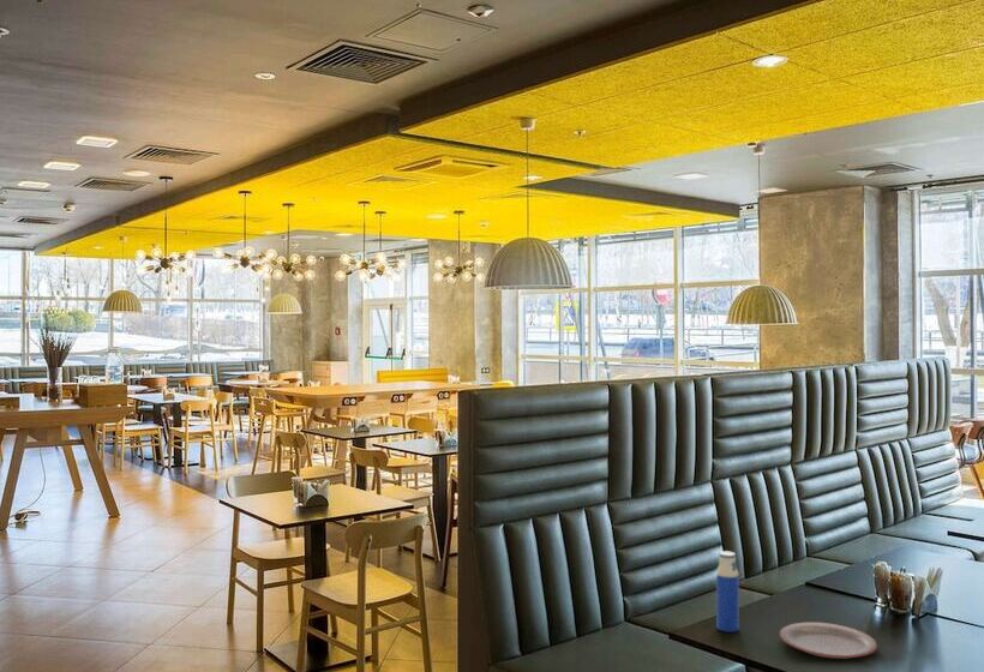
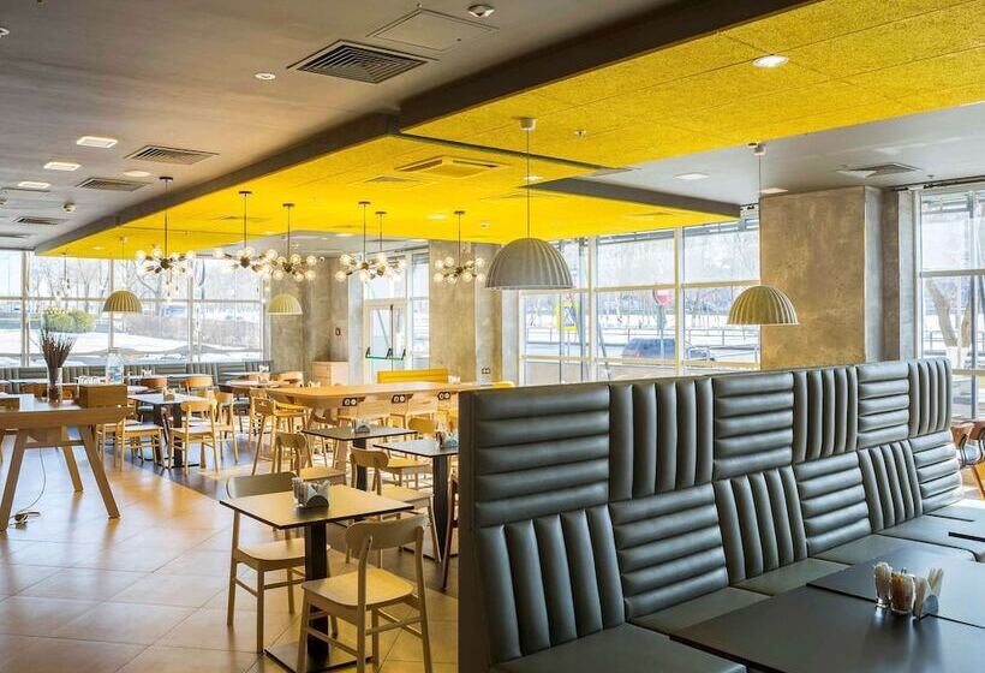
- plate [779,622,878,660]
- water bottle [715,550,740,634]
